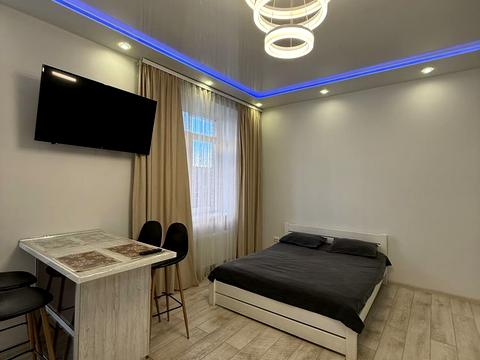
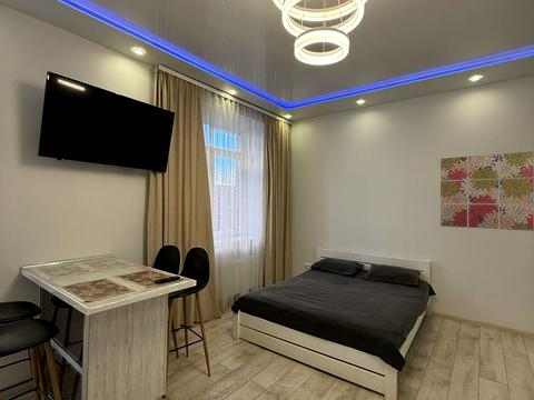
+ wall art [439,150,534,232]
